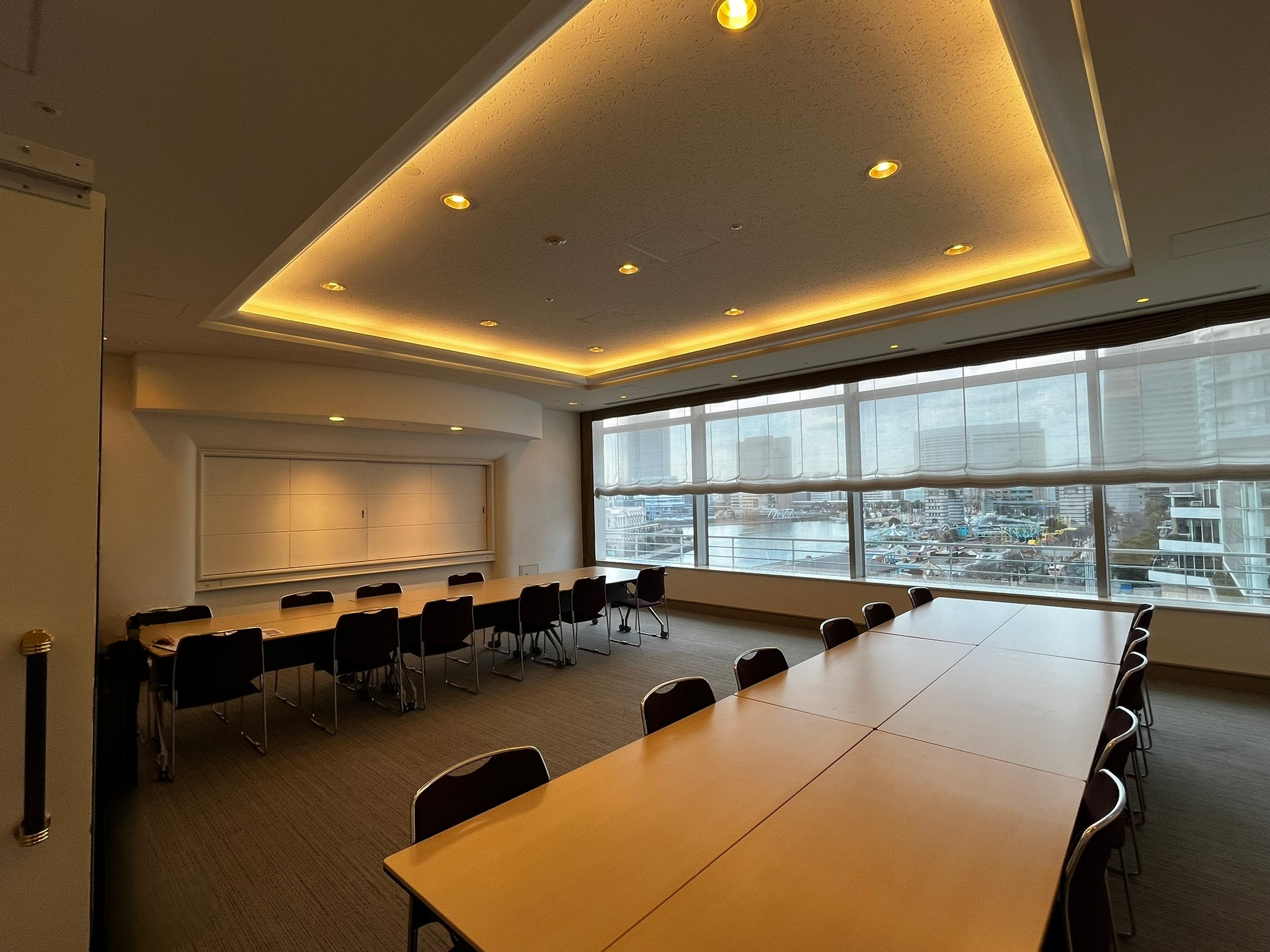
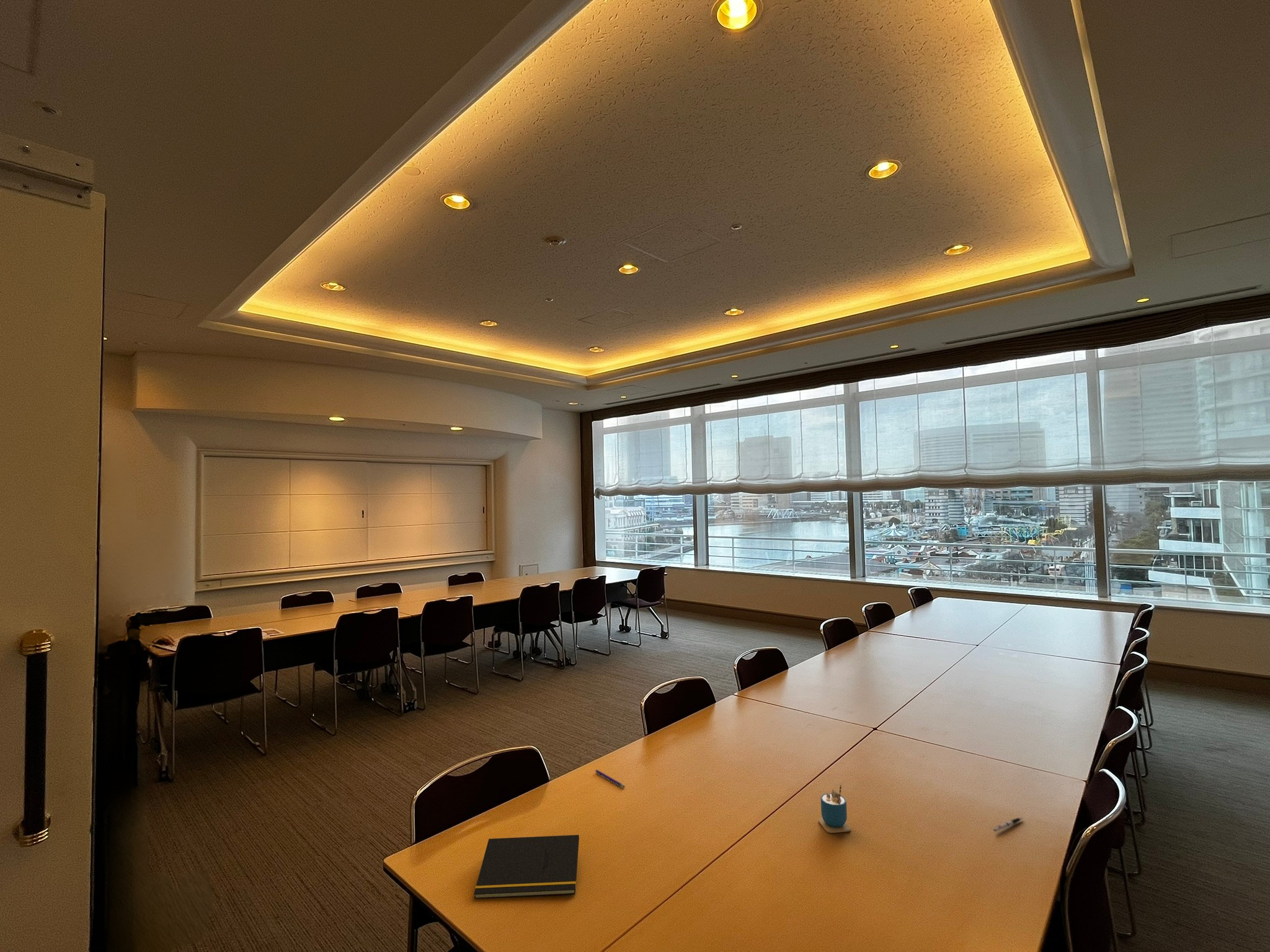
+ pen [993,817,1023,832]
+ notepad [473,834,580,899]
+ pen [595,769,626,788]
+ cup [818,785,851,834]
